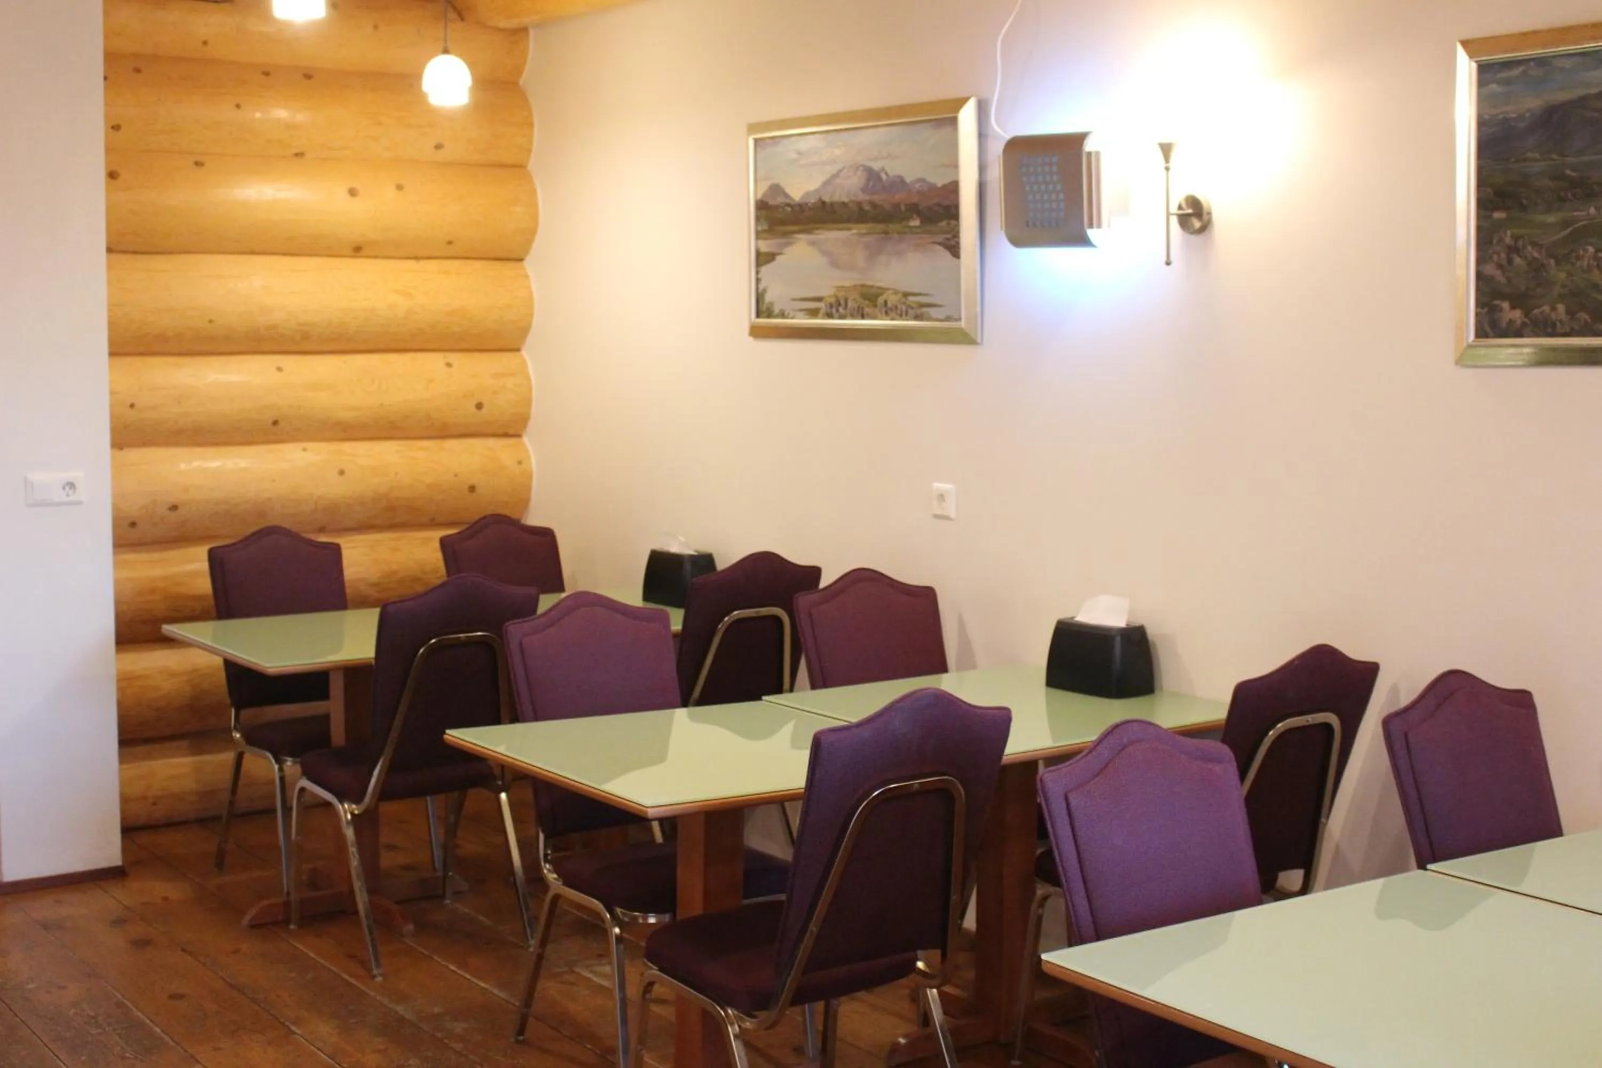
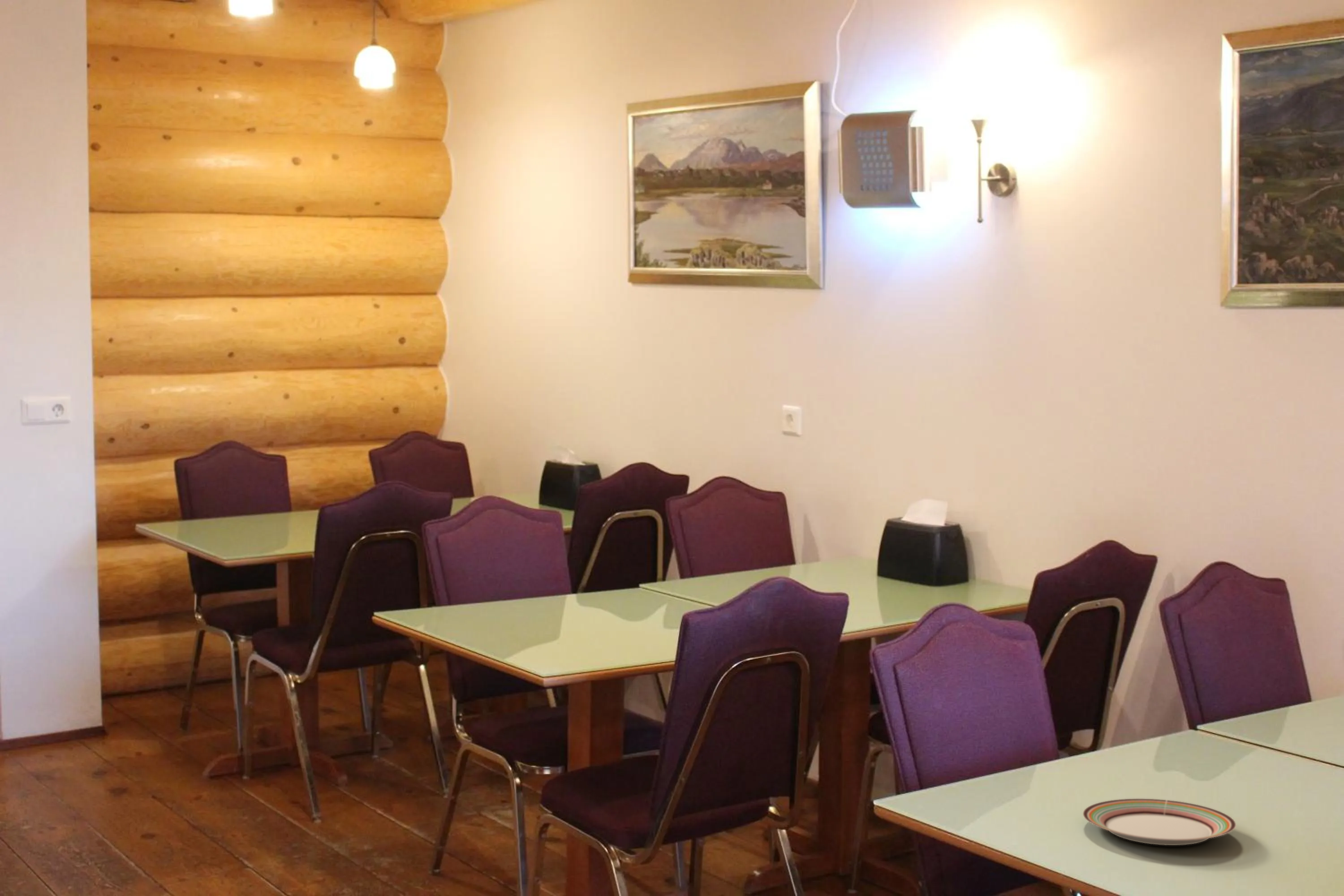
+ plate [1082,798,1236,846]
